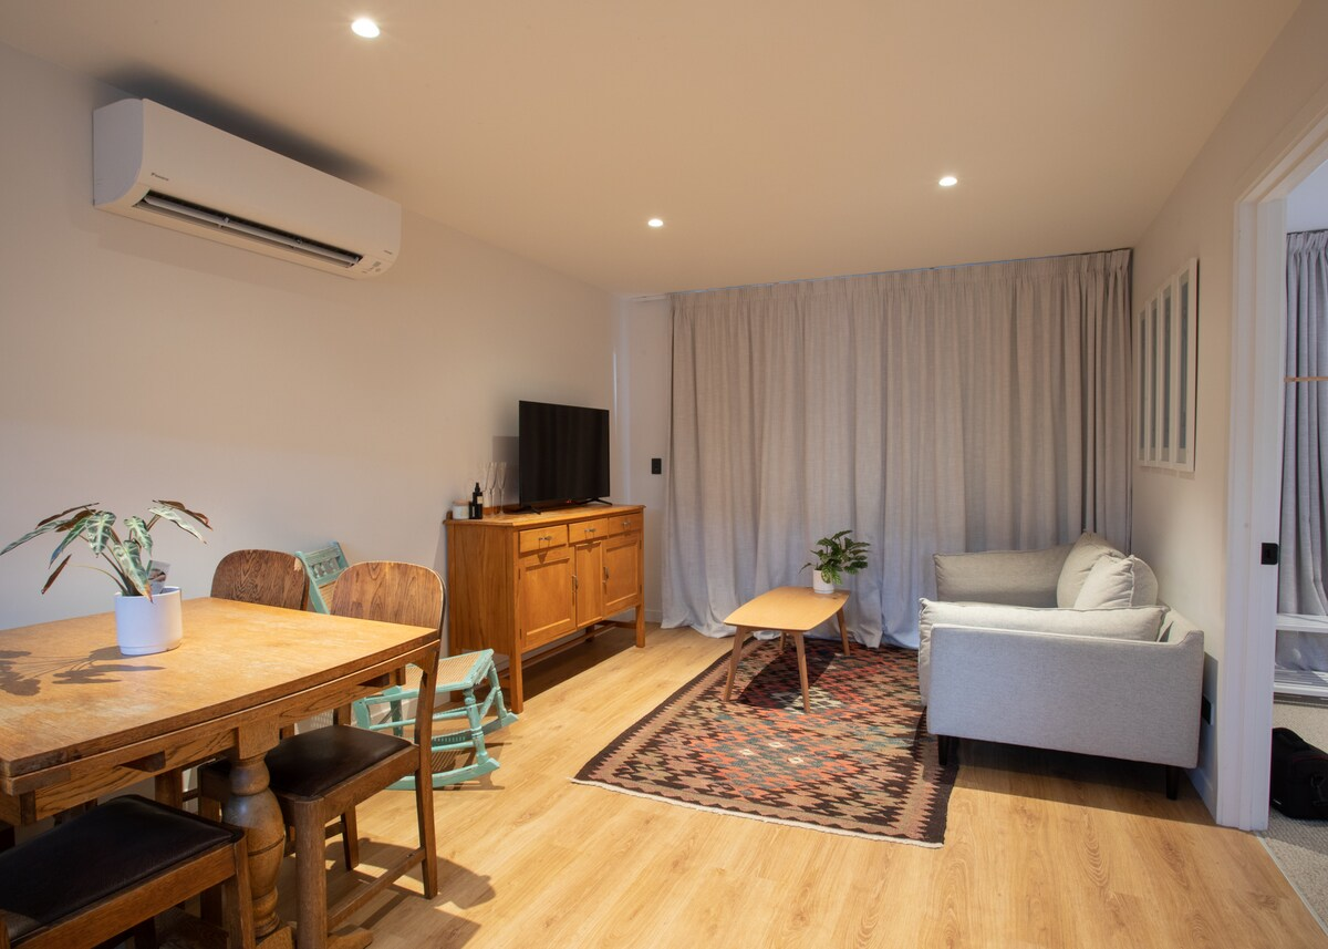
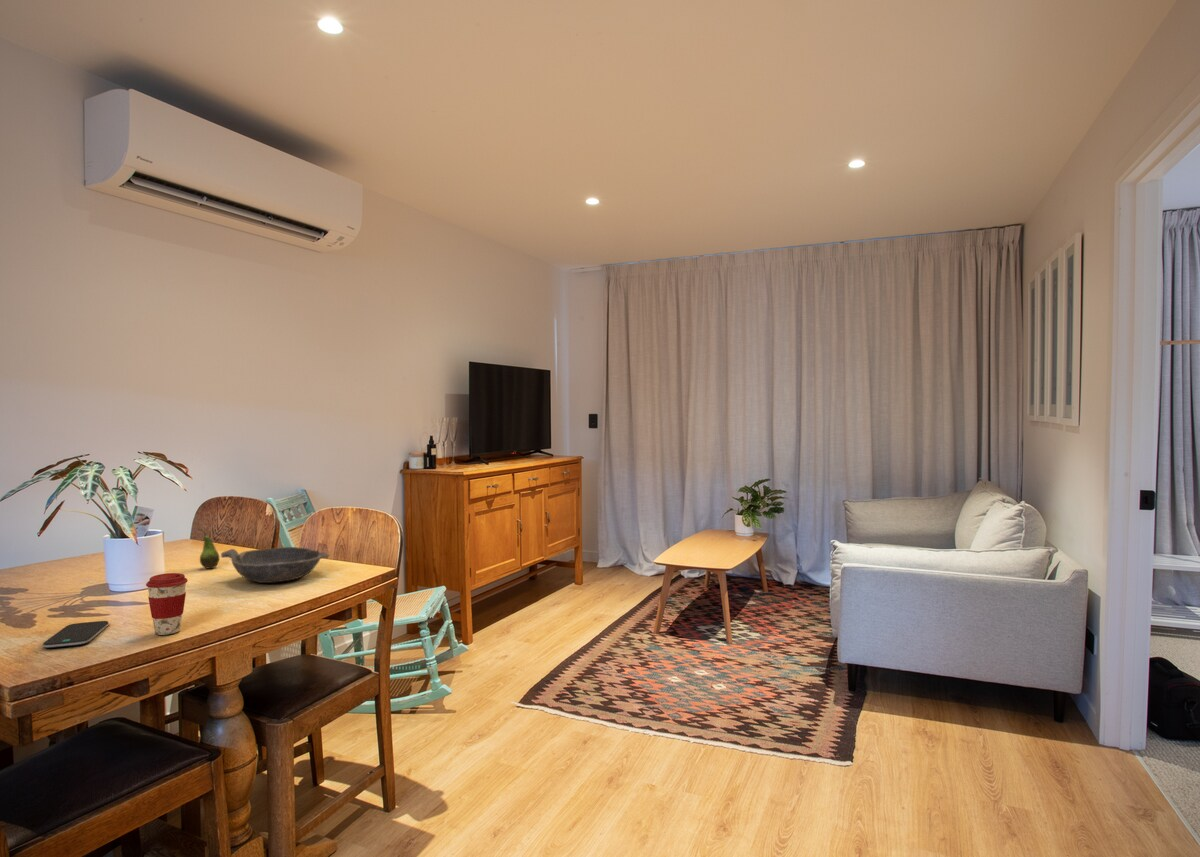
+ smartphone [42,620,109,649]
+ fruit [197,528,220,570]
+ bowl [220,546,330,584]
+ coffee cup [145,572,189,636]
